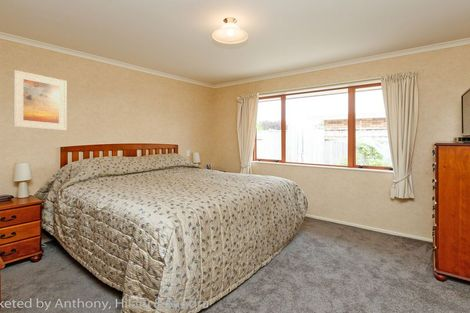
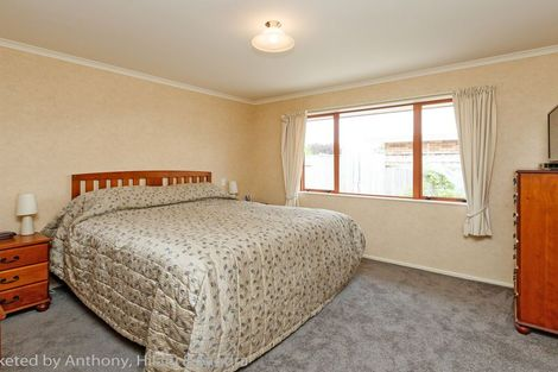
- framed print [13,69,68,132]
